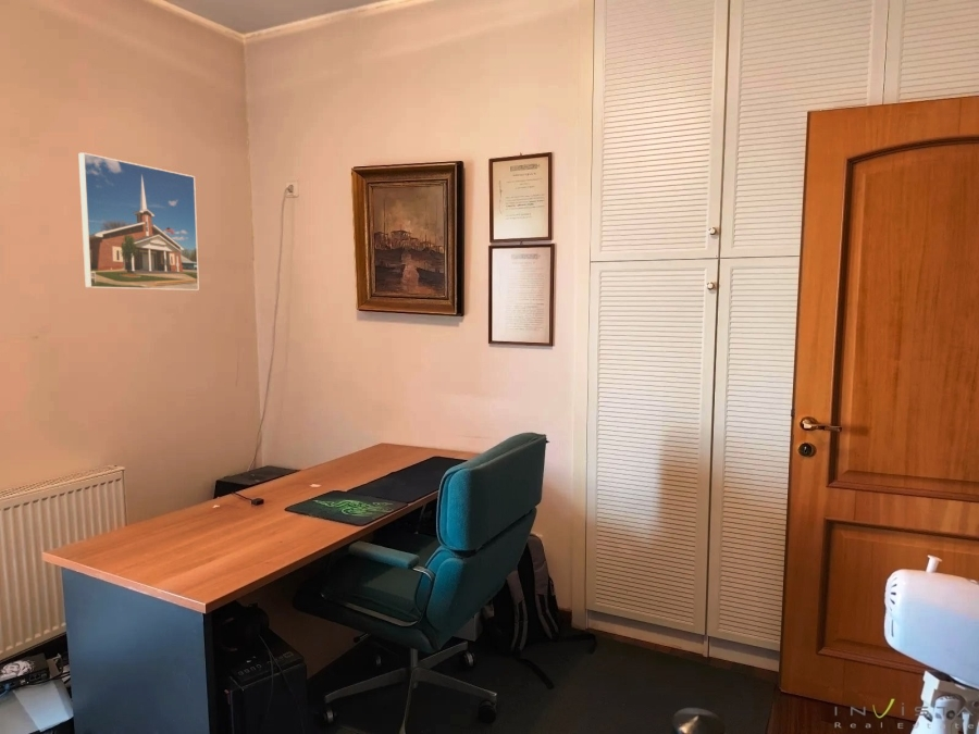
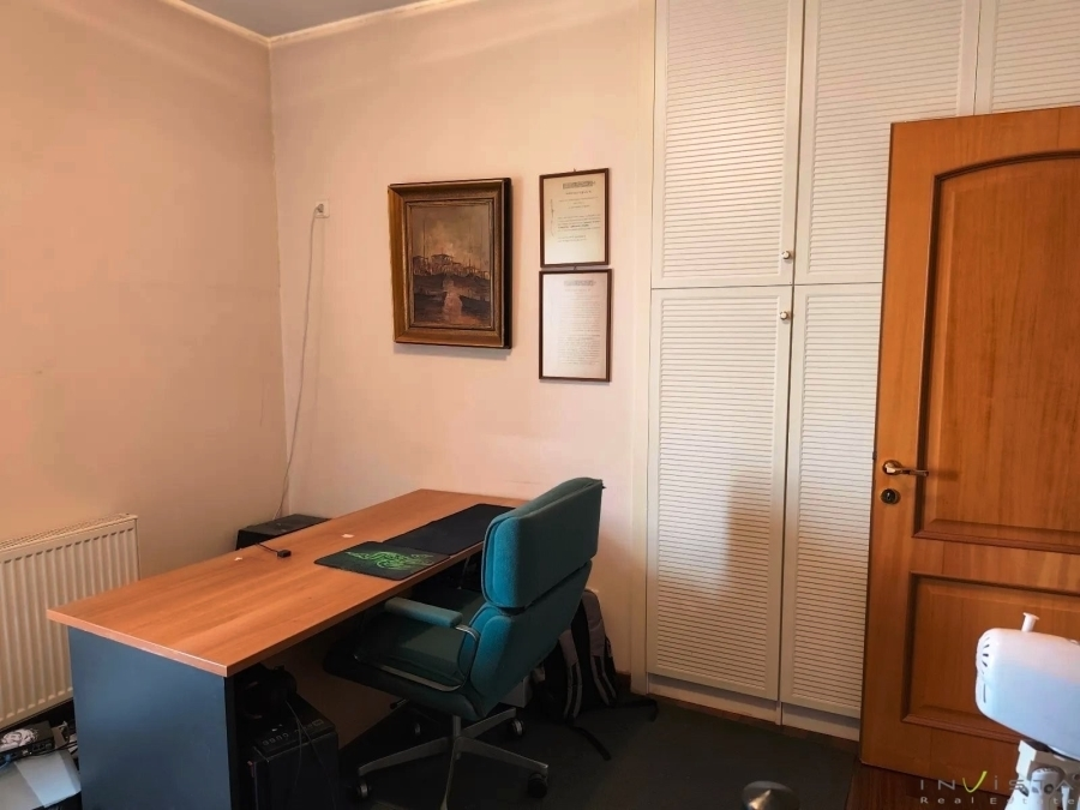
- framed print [77,151,200,291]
